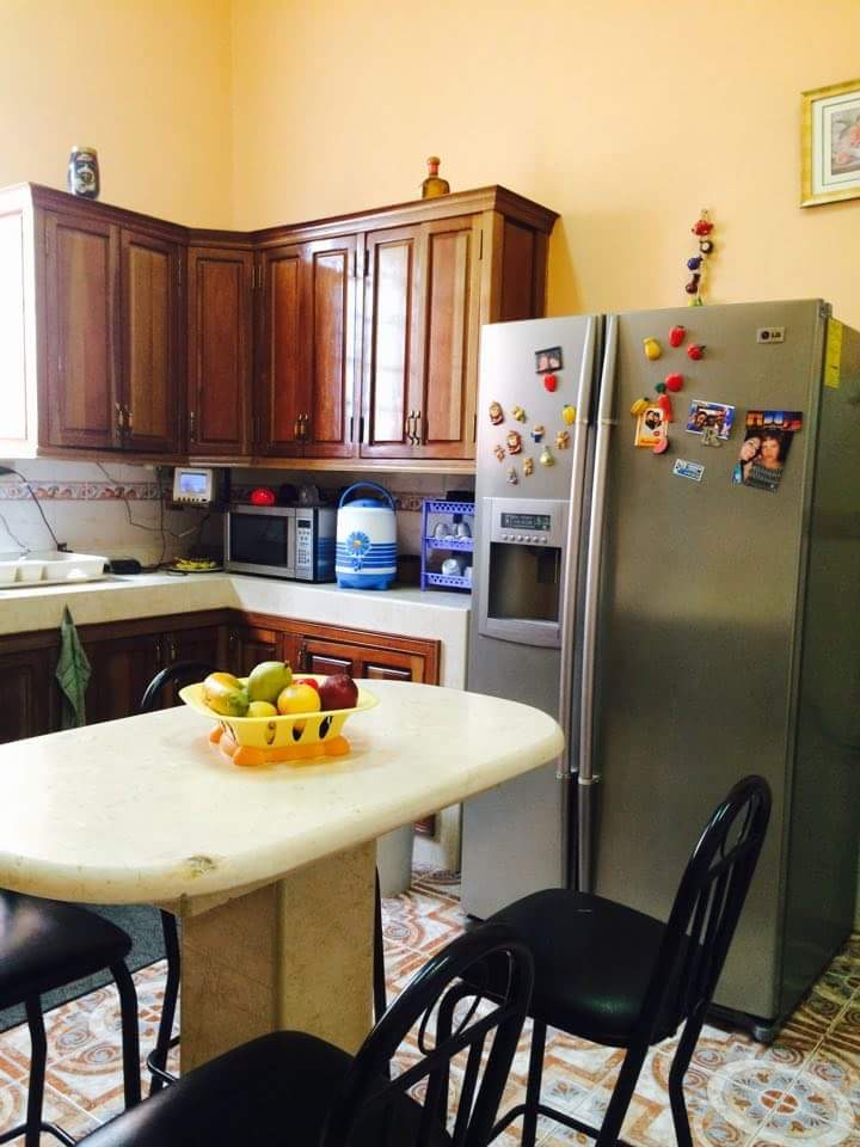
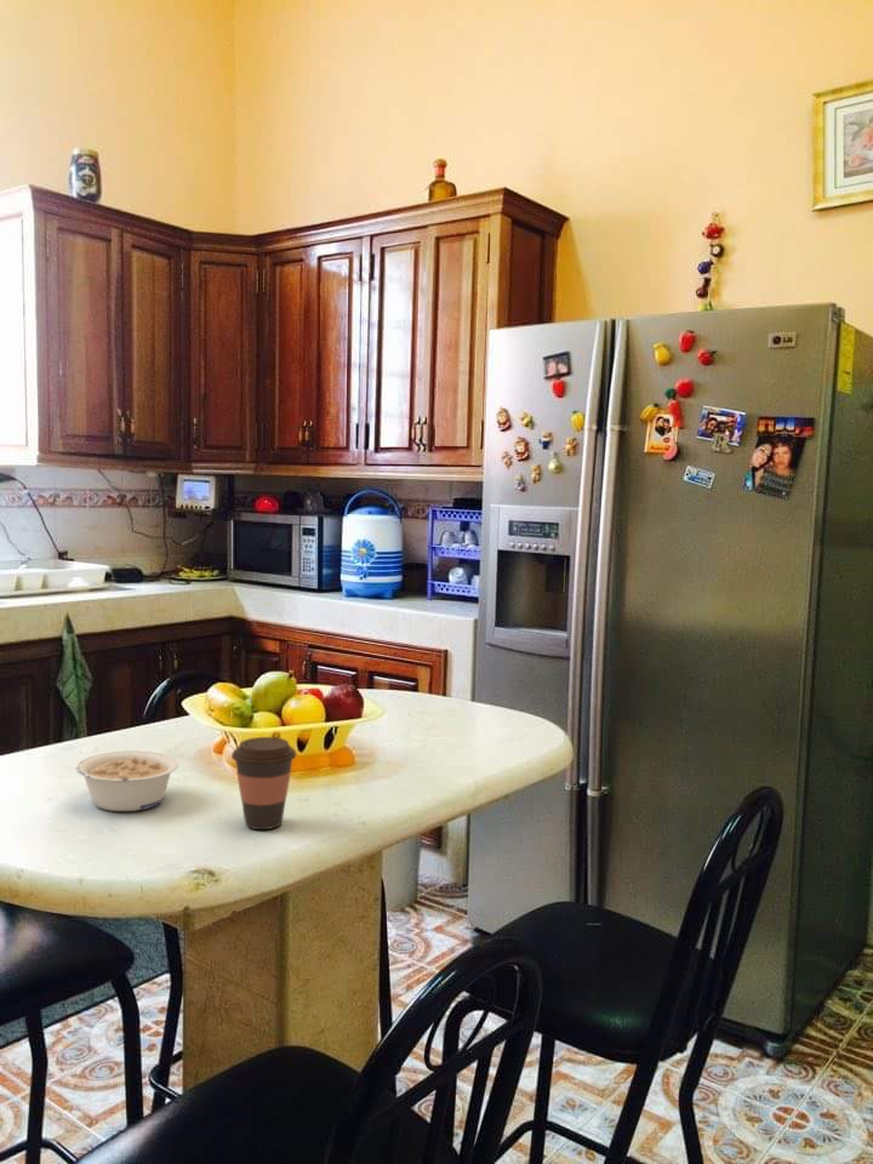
+ legume [75,749,179,812]
+ coffee cup [230,736,298,831]
